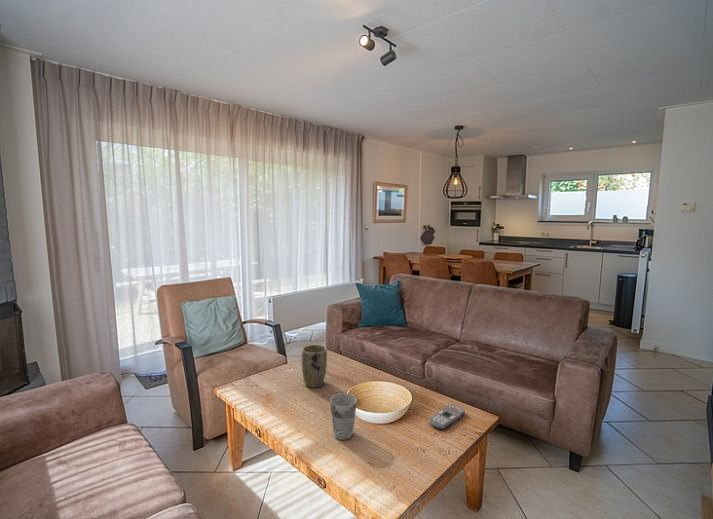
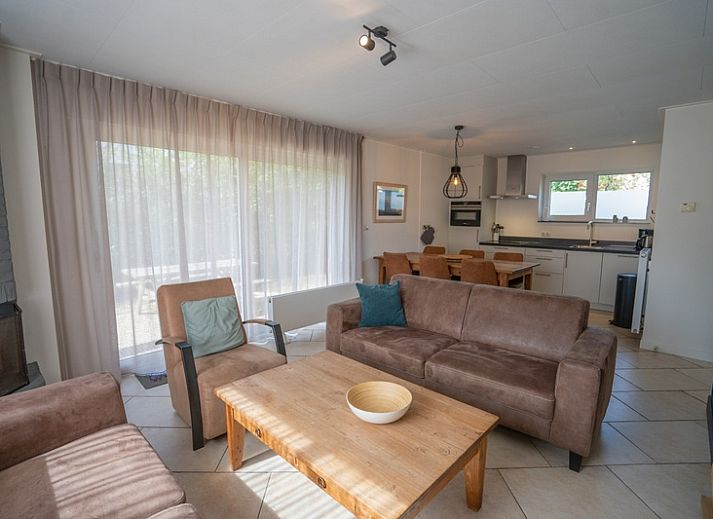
- cup [329,392,358,441]
- remote control [428,403,466,430]
- plant pot [301,344,328,389]
